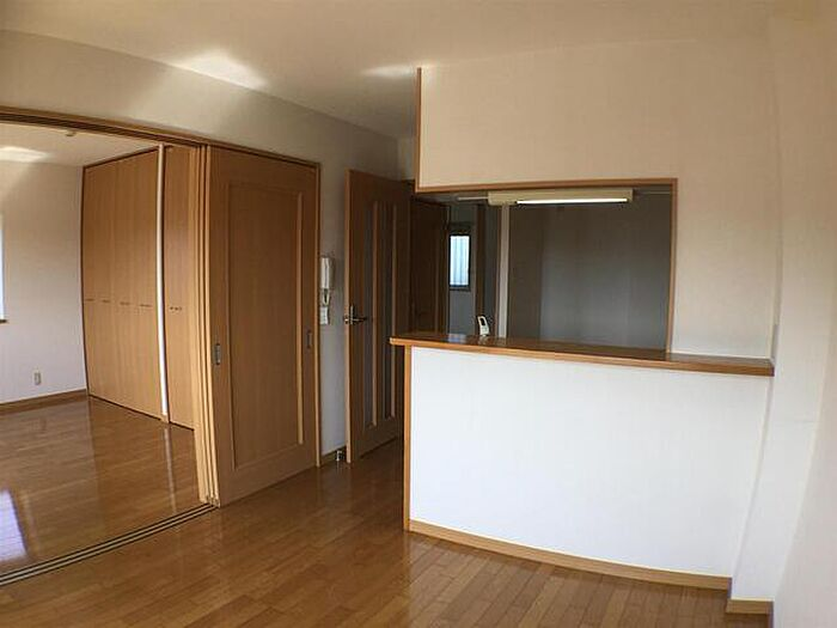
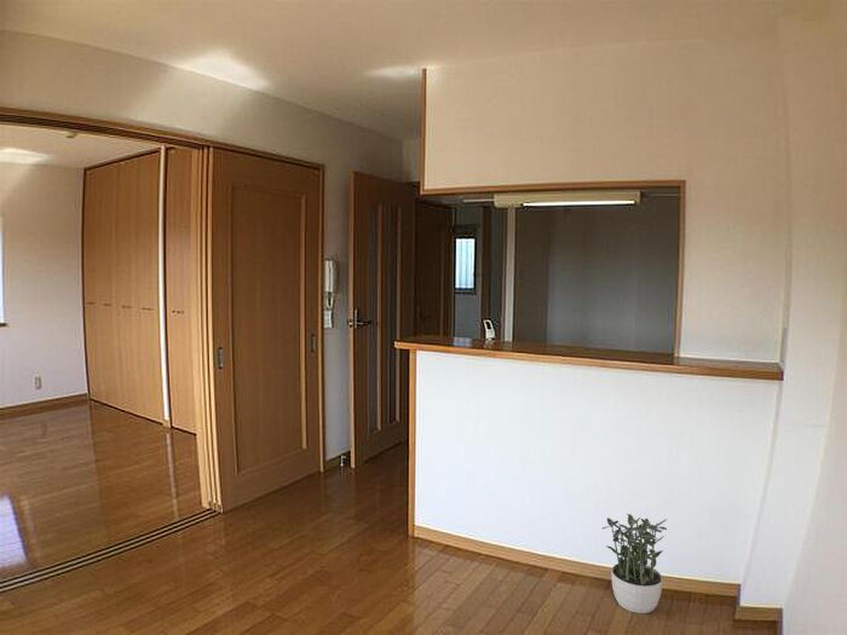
+ potted plant [600,513,668,614]
